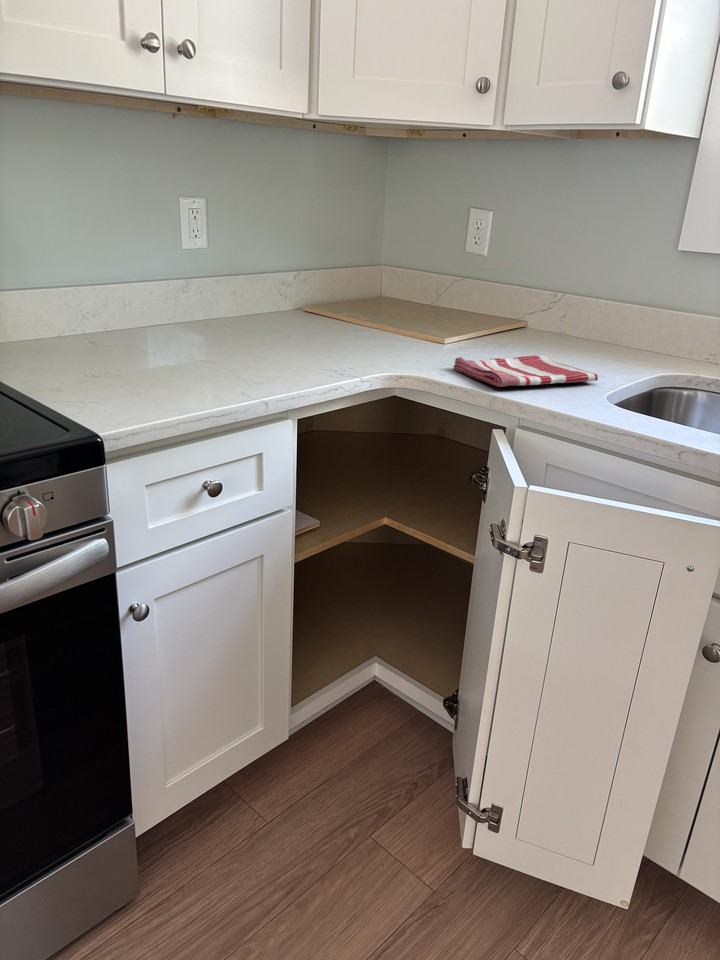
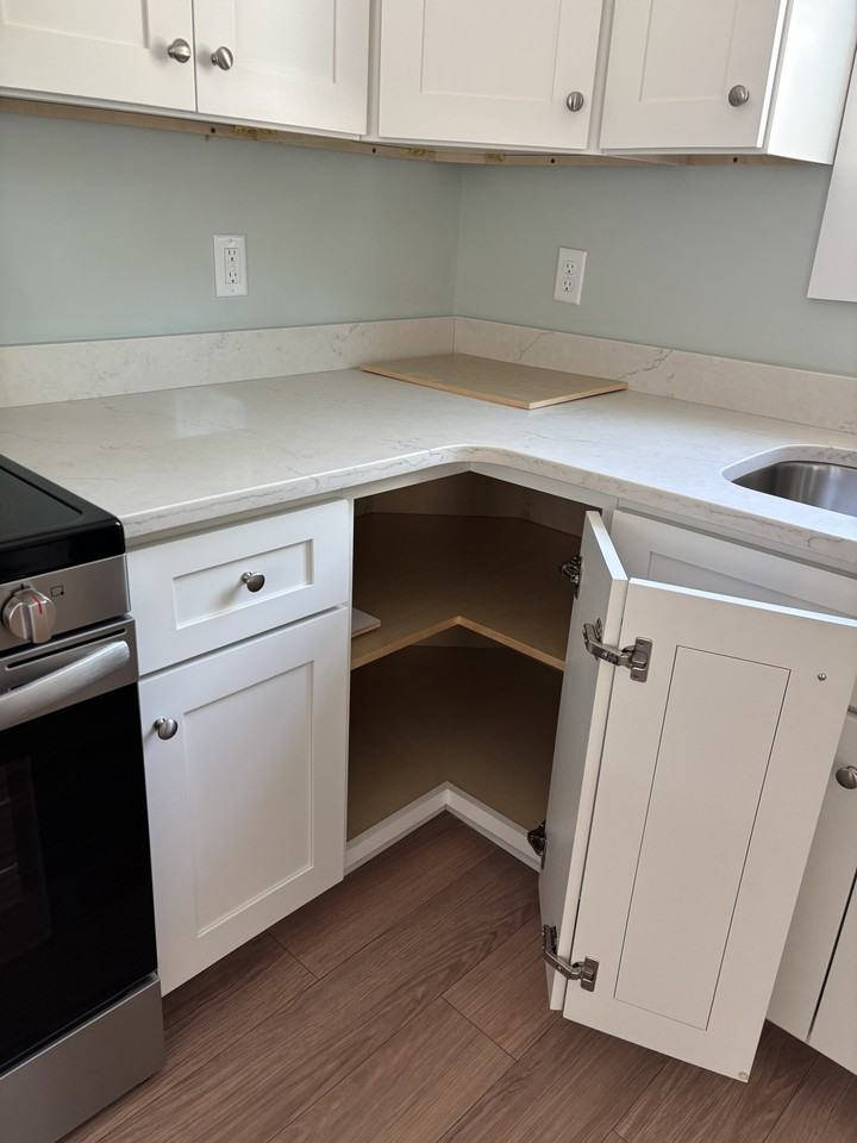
- dish towel [452,355,599,388]
